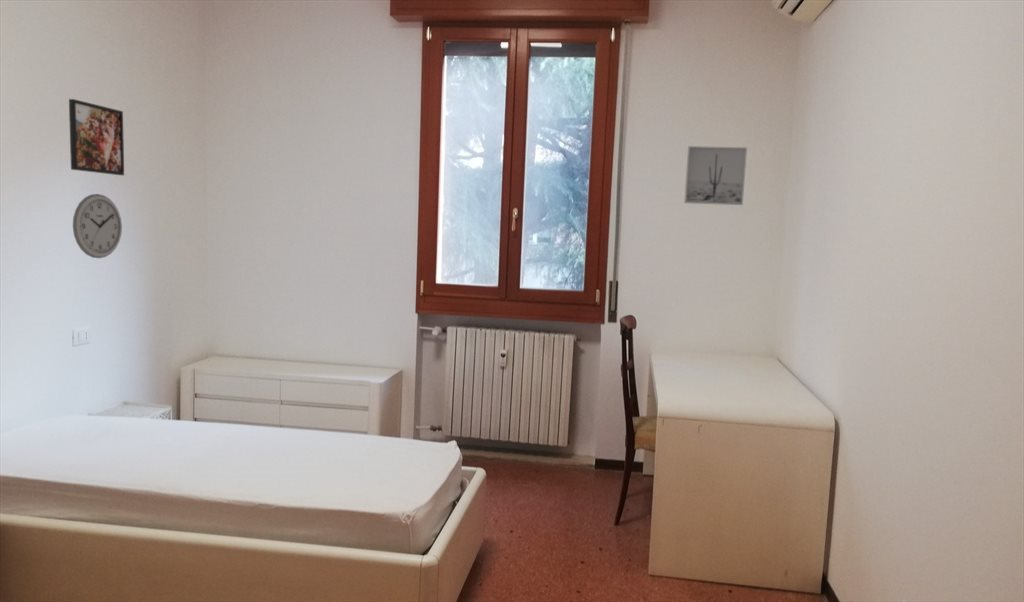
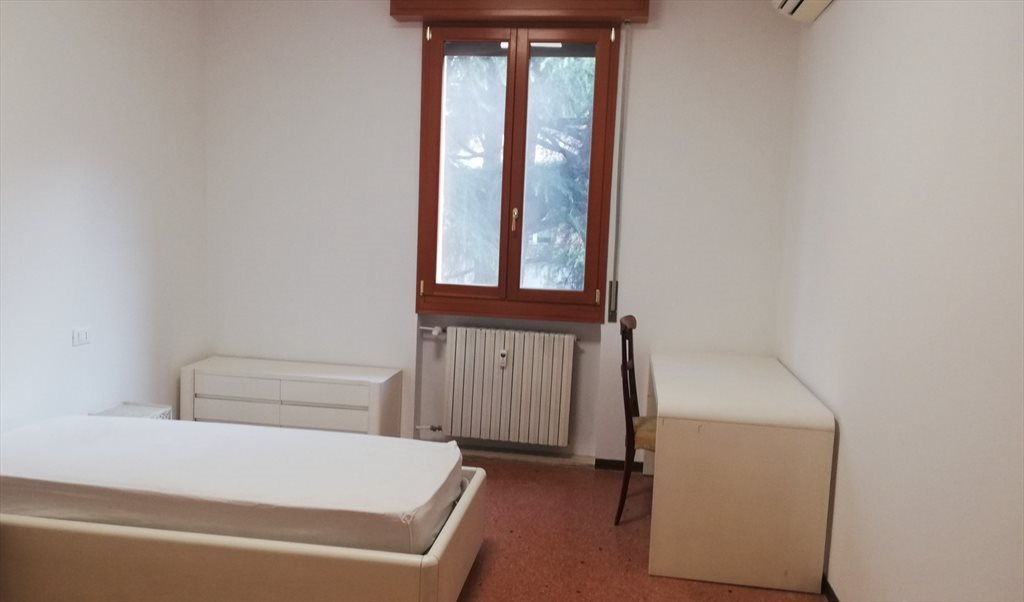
- wall clock [72,193,123,259]
- wall art [683,145,748,206]
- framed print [68,98,125,176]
